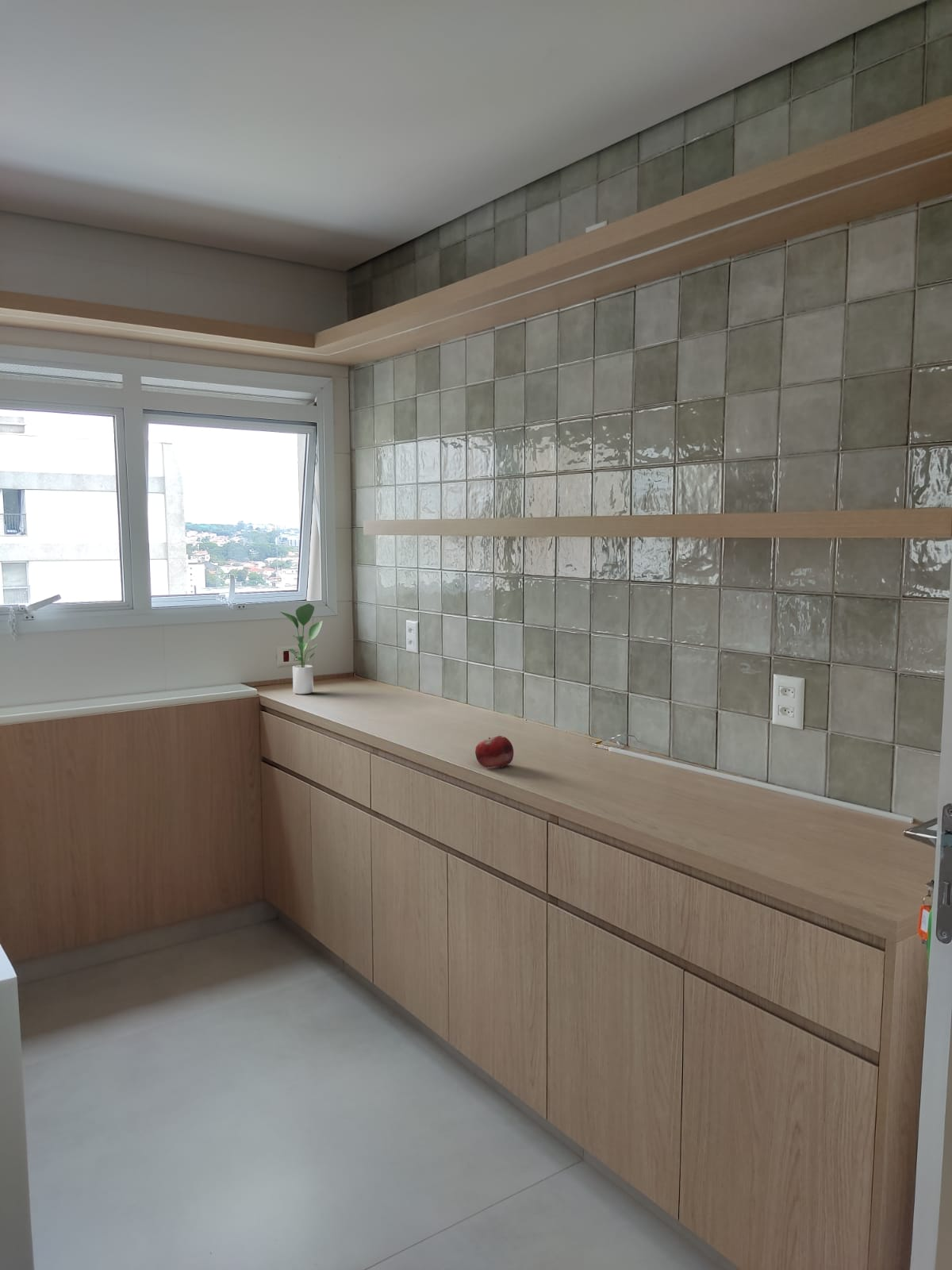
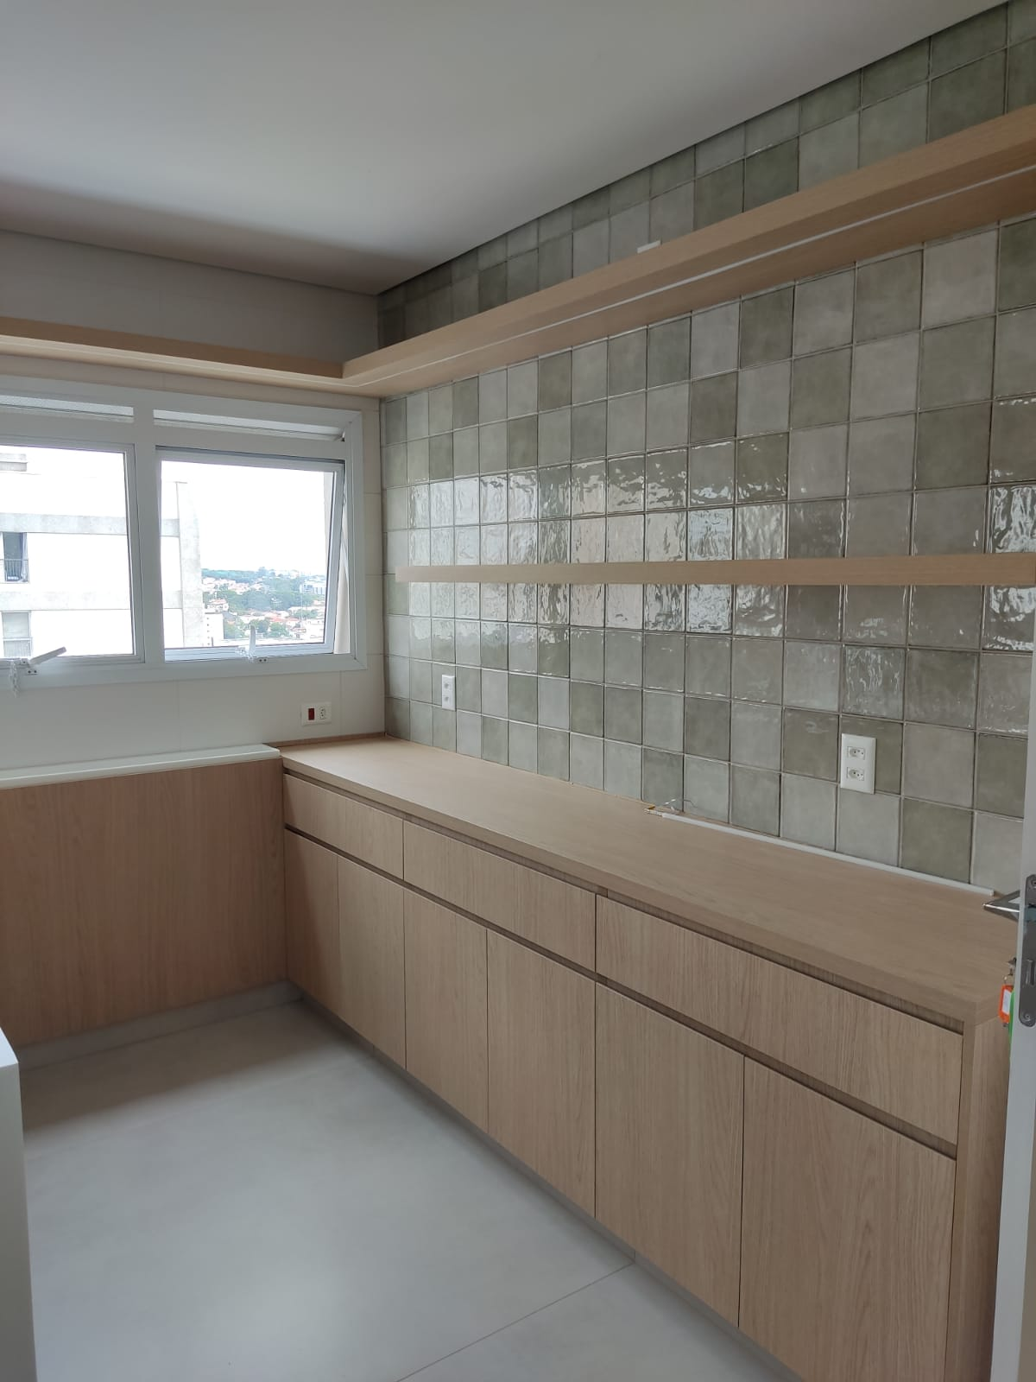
- fruit [474,735,514,768]
- potted plant [280,602,323,695]
